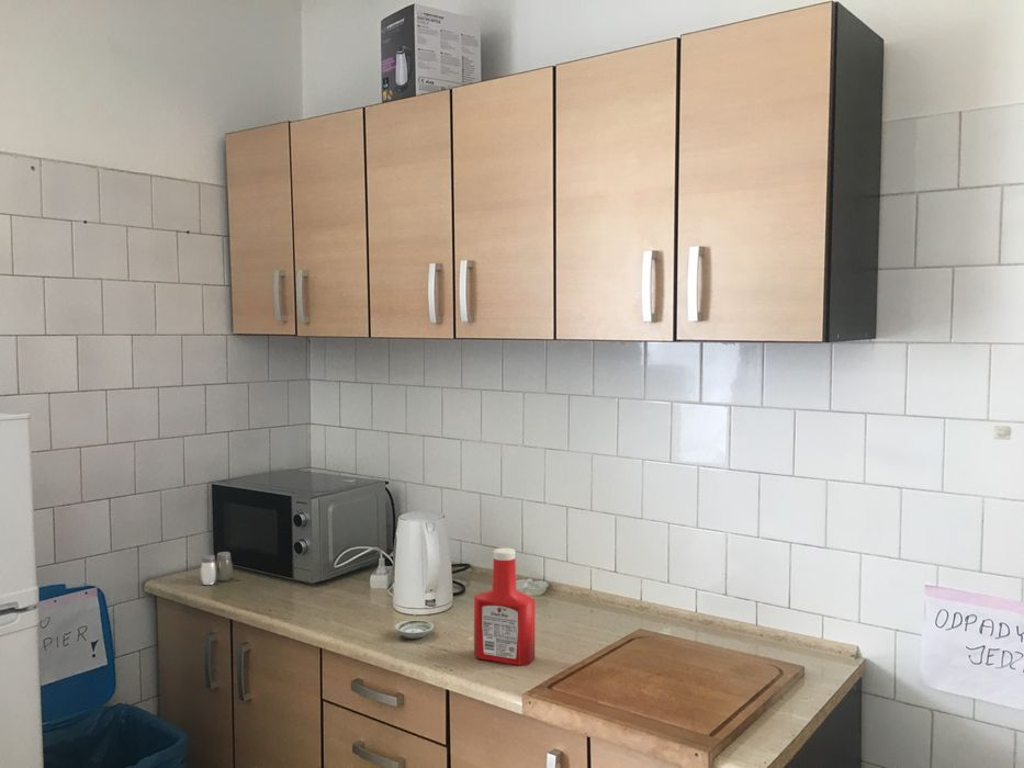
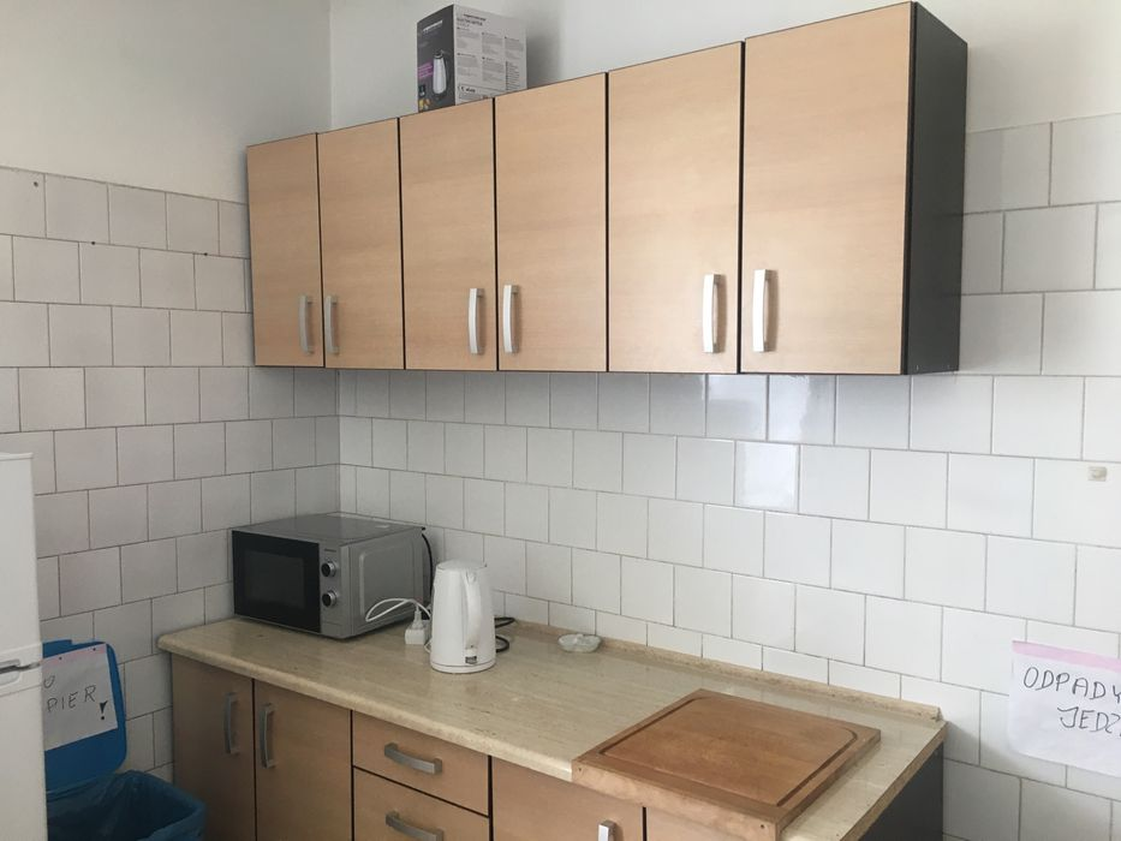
- soap bottle [473,546,536,667]
- salt and pepper shaker [200,551,234,586]
- saucer [394,619,435,640]
